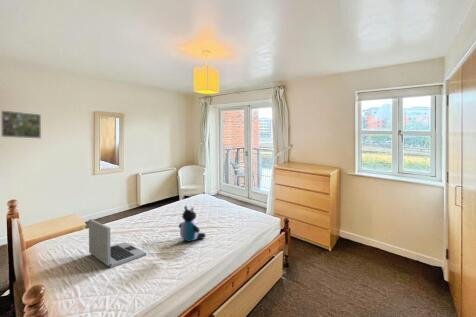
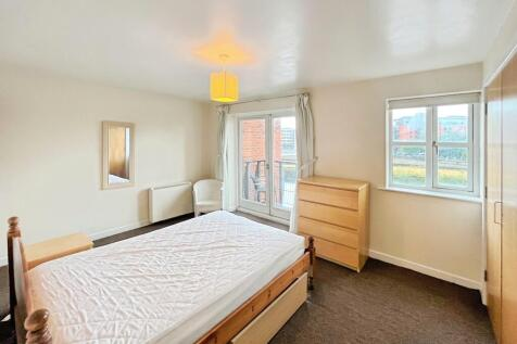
- laptop [88,218,147,269]
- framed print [0,109,42,140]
- stuffed toy [177,205,207,243]
